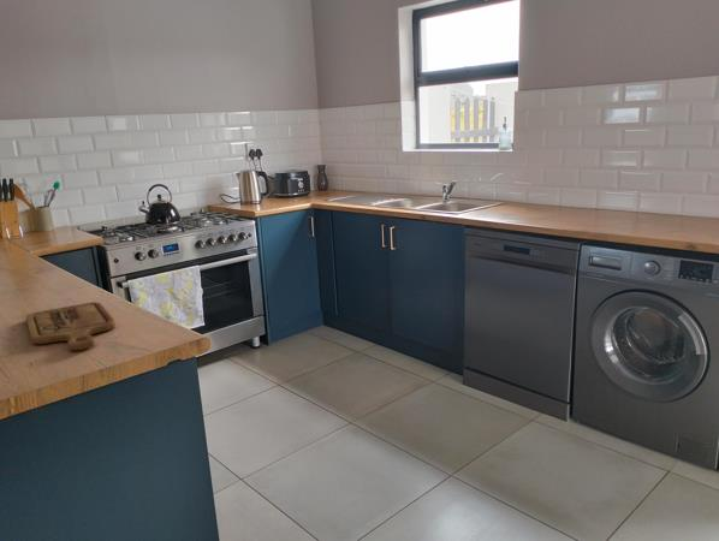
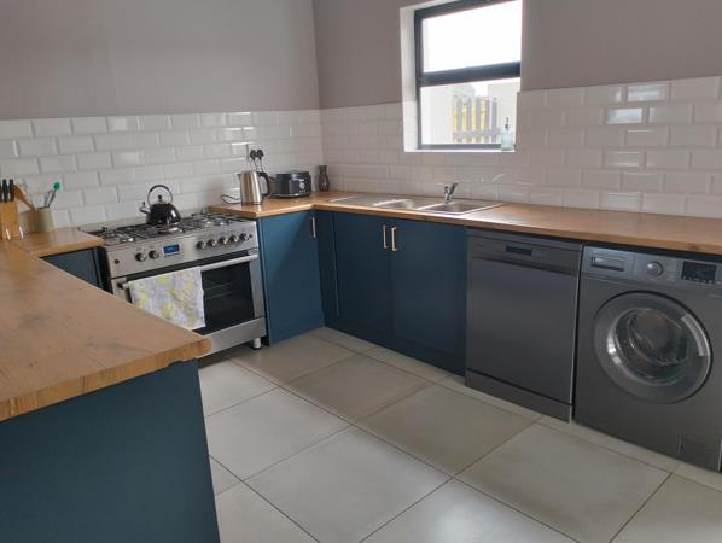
- cutting board [25,301,117,351]
